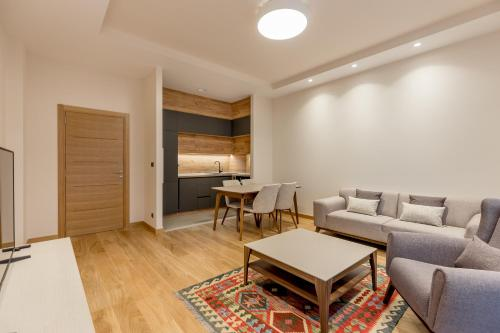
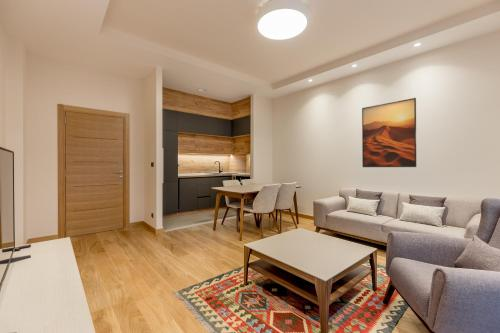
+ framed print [361,97,417,168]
